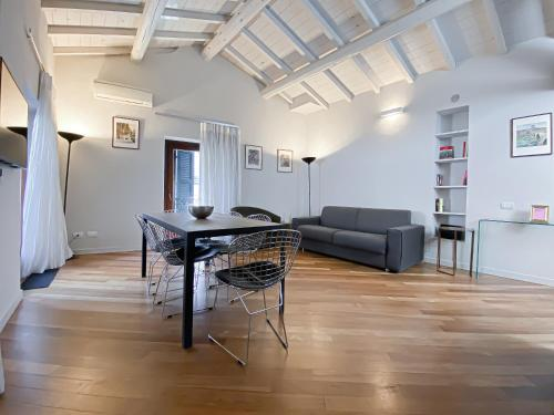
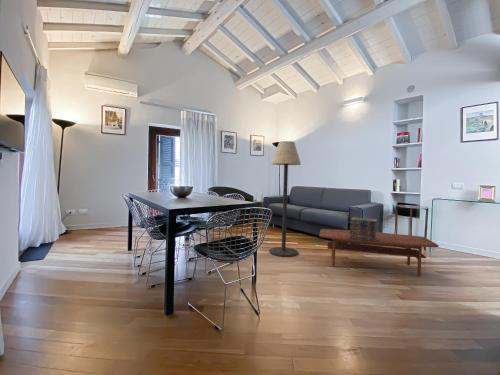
+ coffee table [318,228,440,277]
+ book stack [349,216,378,241]
+ floor lamp [268,140,302,258]
